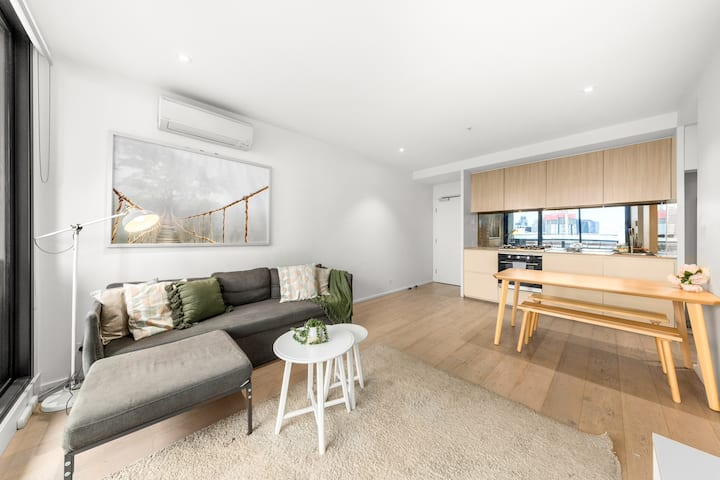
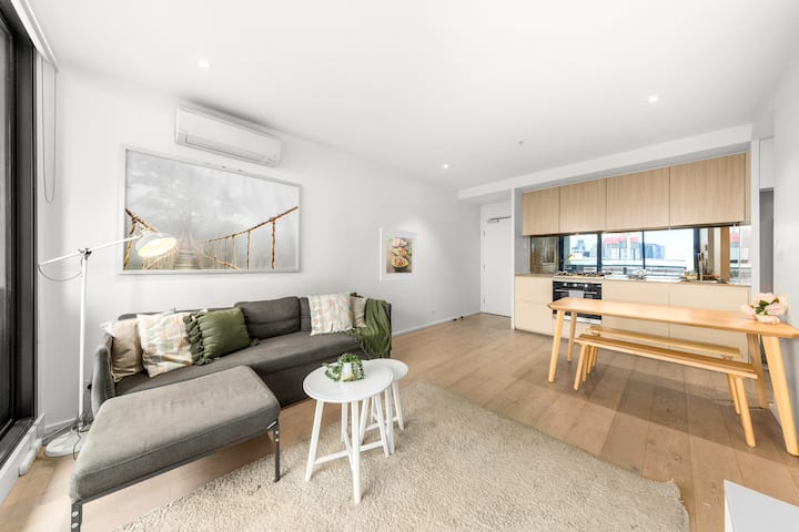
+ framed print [378,227,418,283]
